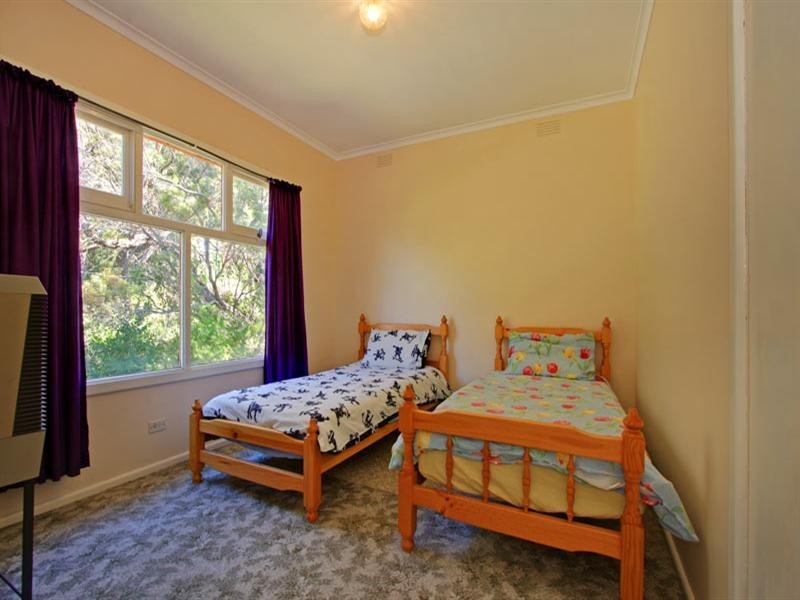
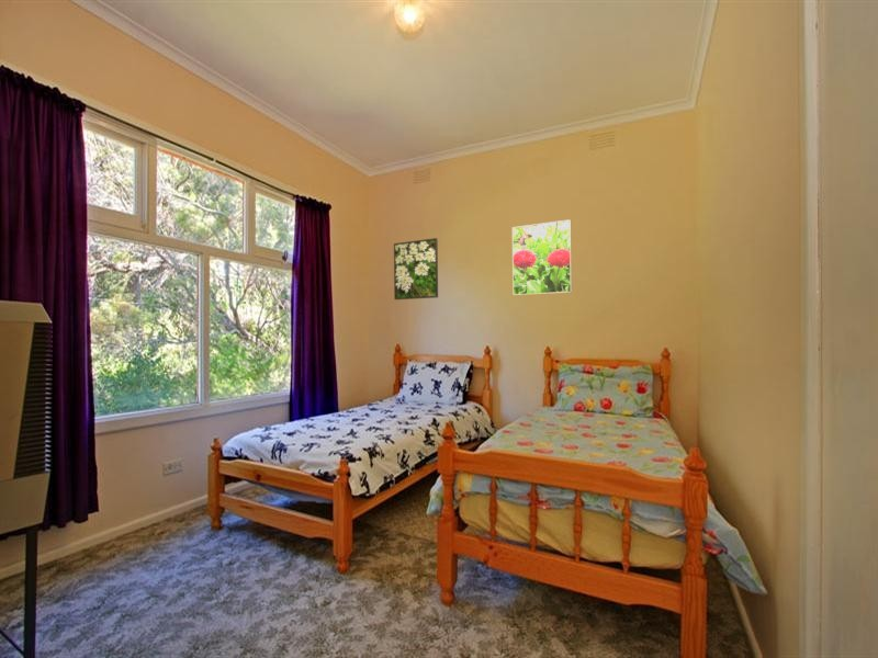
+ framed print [393,237,439,300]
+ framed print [511,218,573,296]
